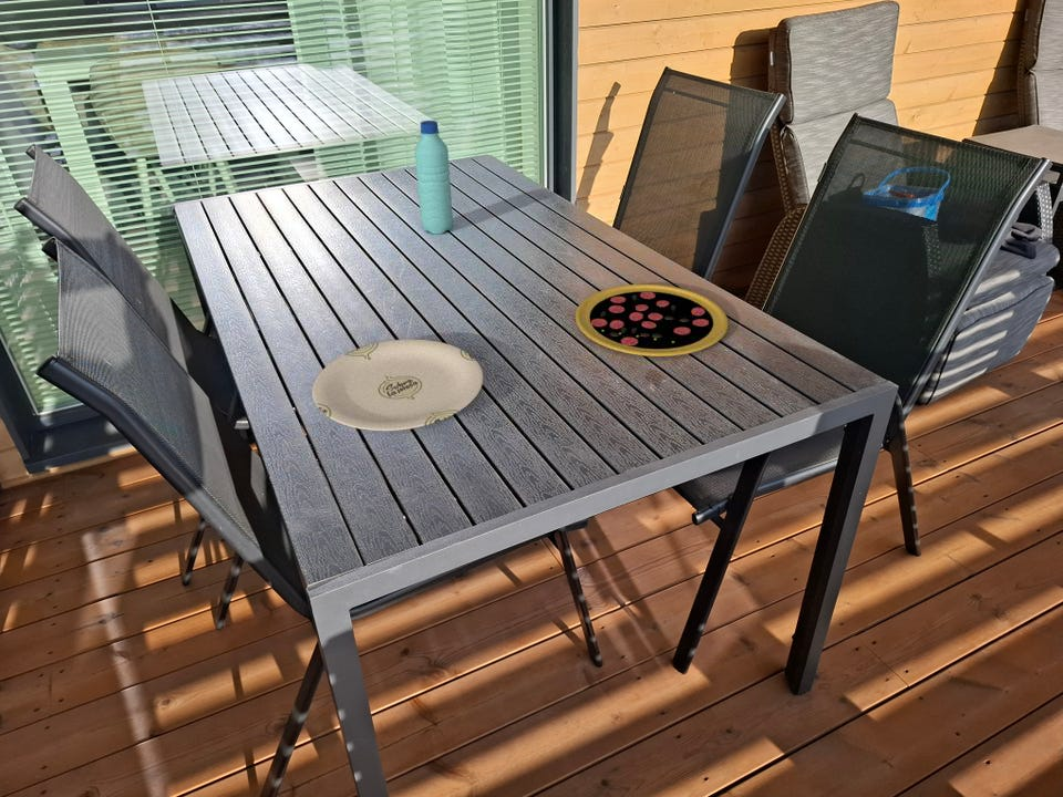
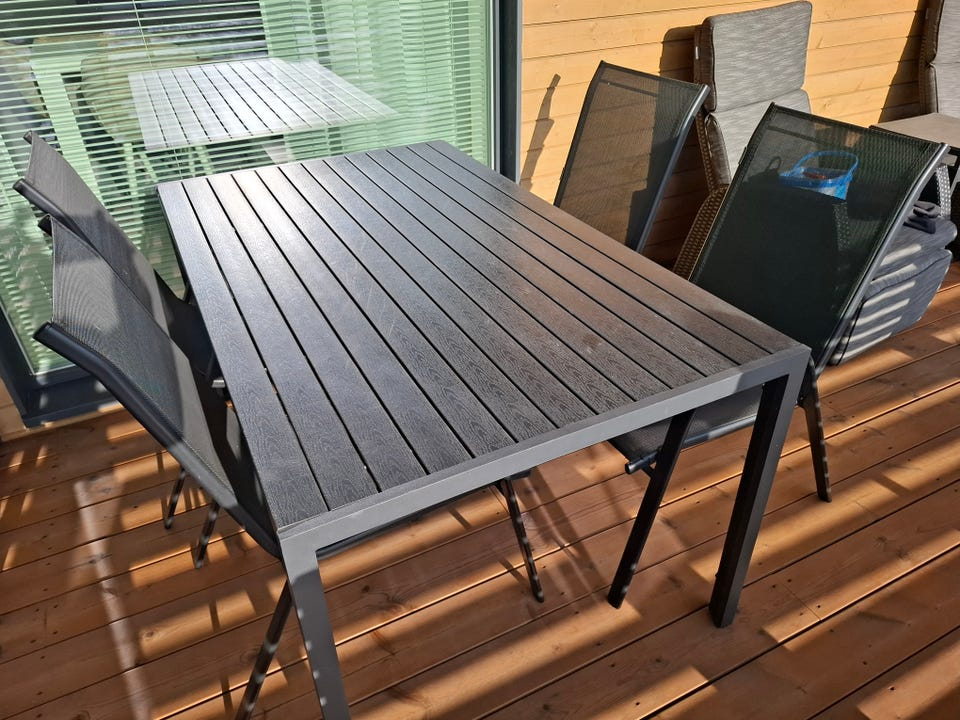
- pizza [575,283,730,358]
- plate [311,339,484,432]
- water bottle [413,120,454,236]
